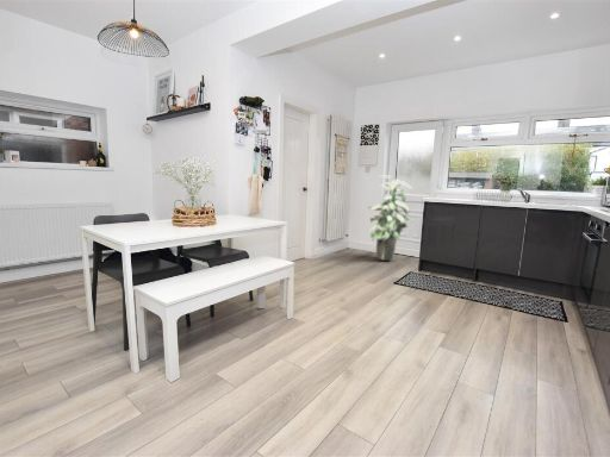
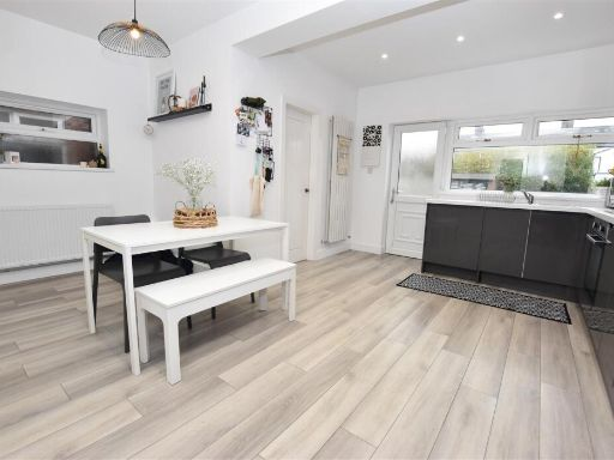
- indoor plant [367,174,415,262]
